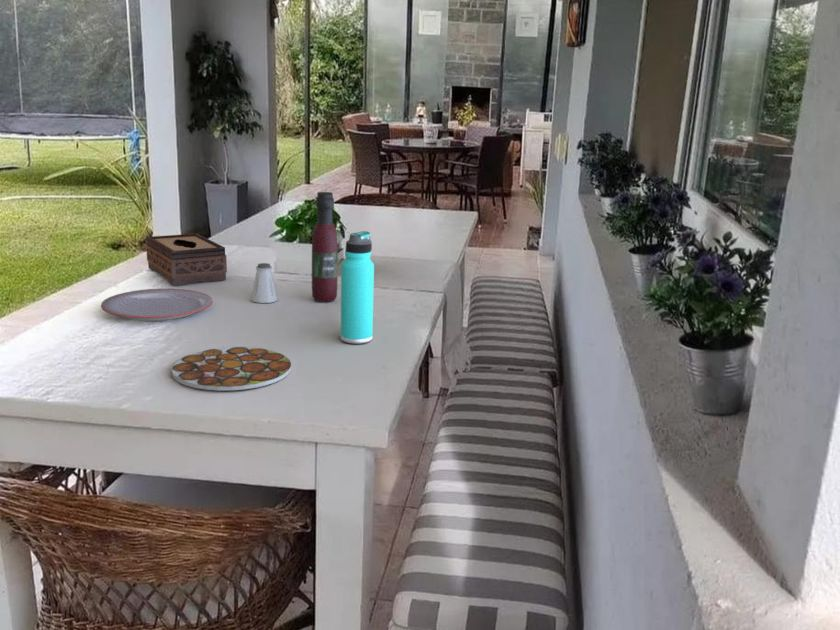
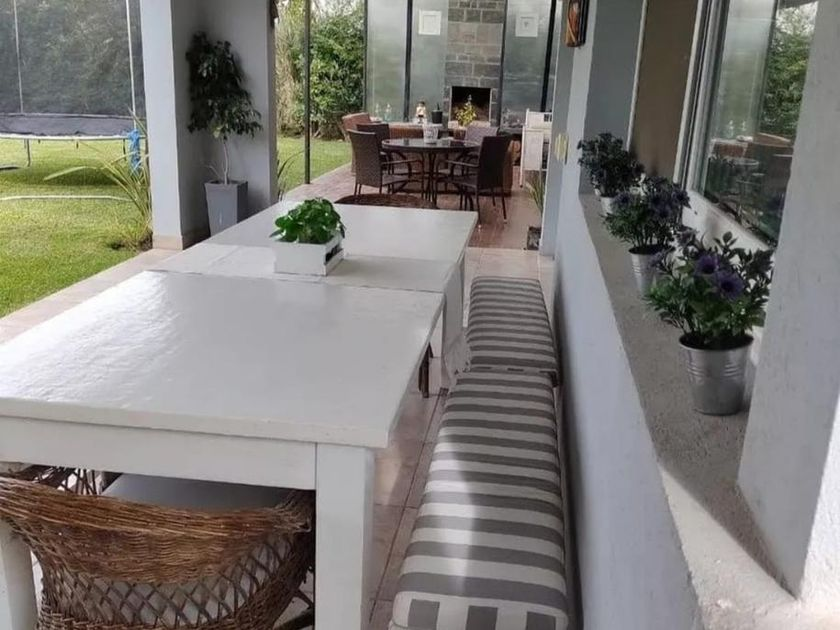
- wine bottle [311,191,339,303]
- tissue box [145,233,228,286]
- thermos bottle [340,230,375,345]
- plate [171,346,292,391]
- plate [100,288,214,322]
- saltshaker [251,262,278,304]
